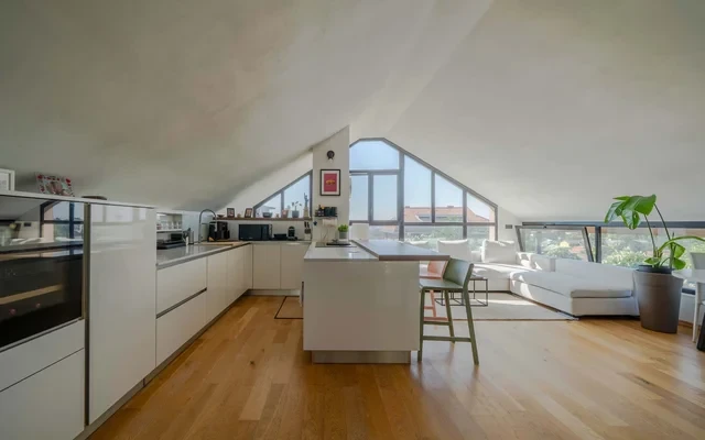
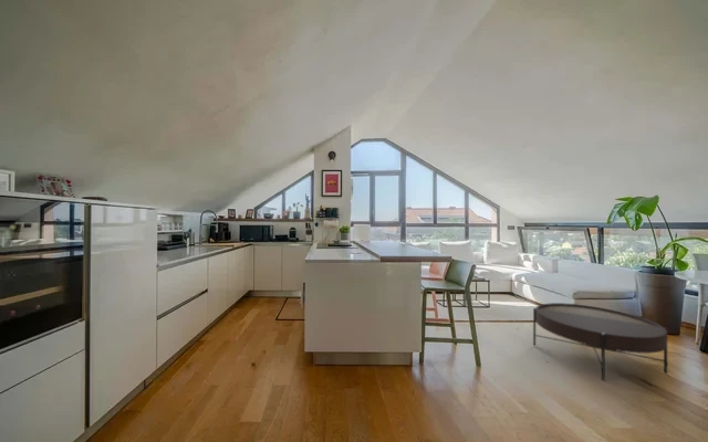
+ coffee table [532,302,668,382]
